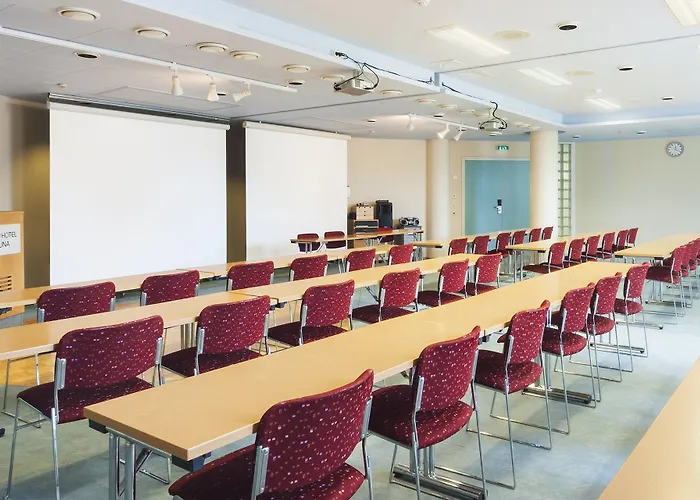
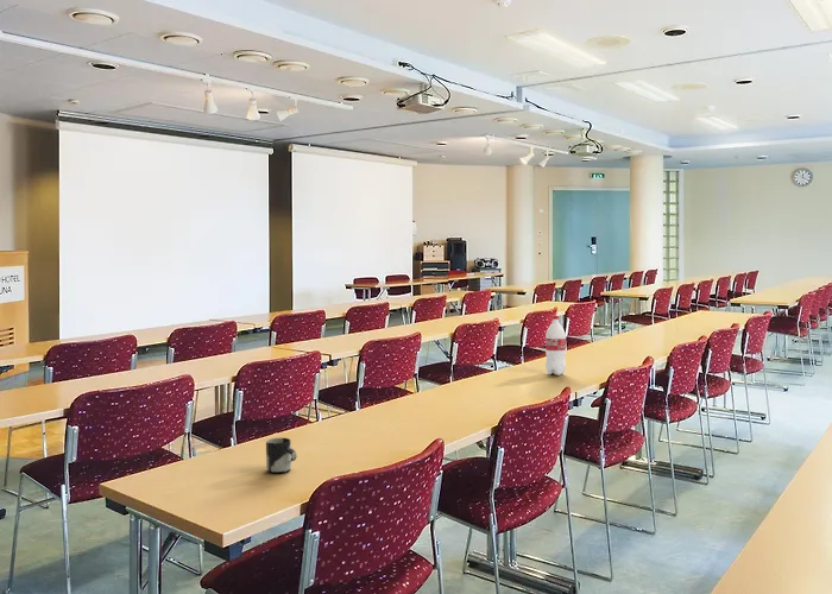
+ cup [265,437,297,474]
+ bottle [544,315,567,377]
